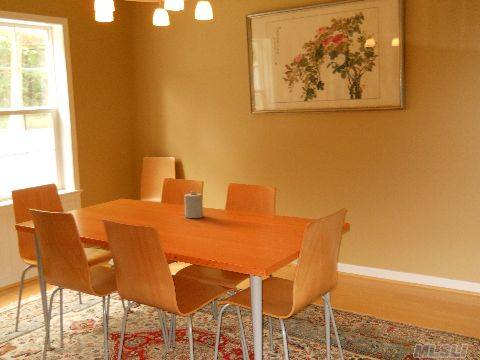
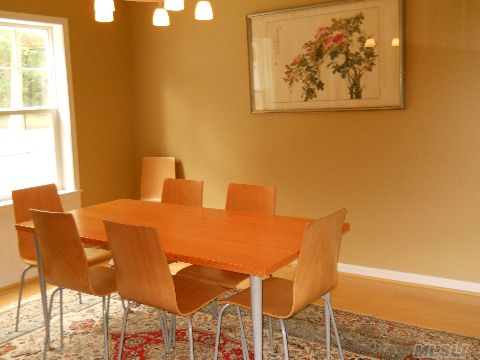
- candle [183,190,204,219]
